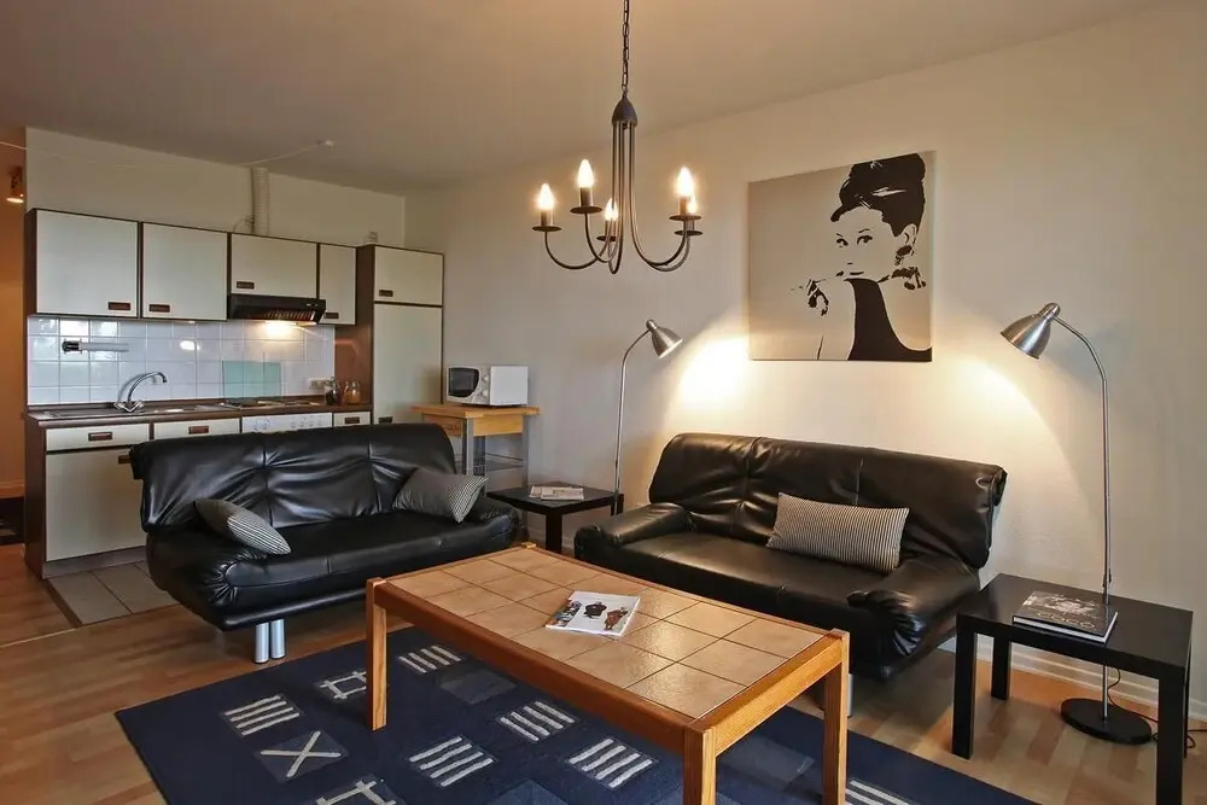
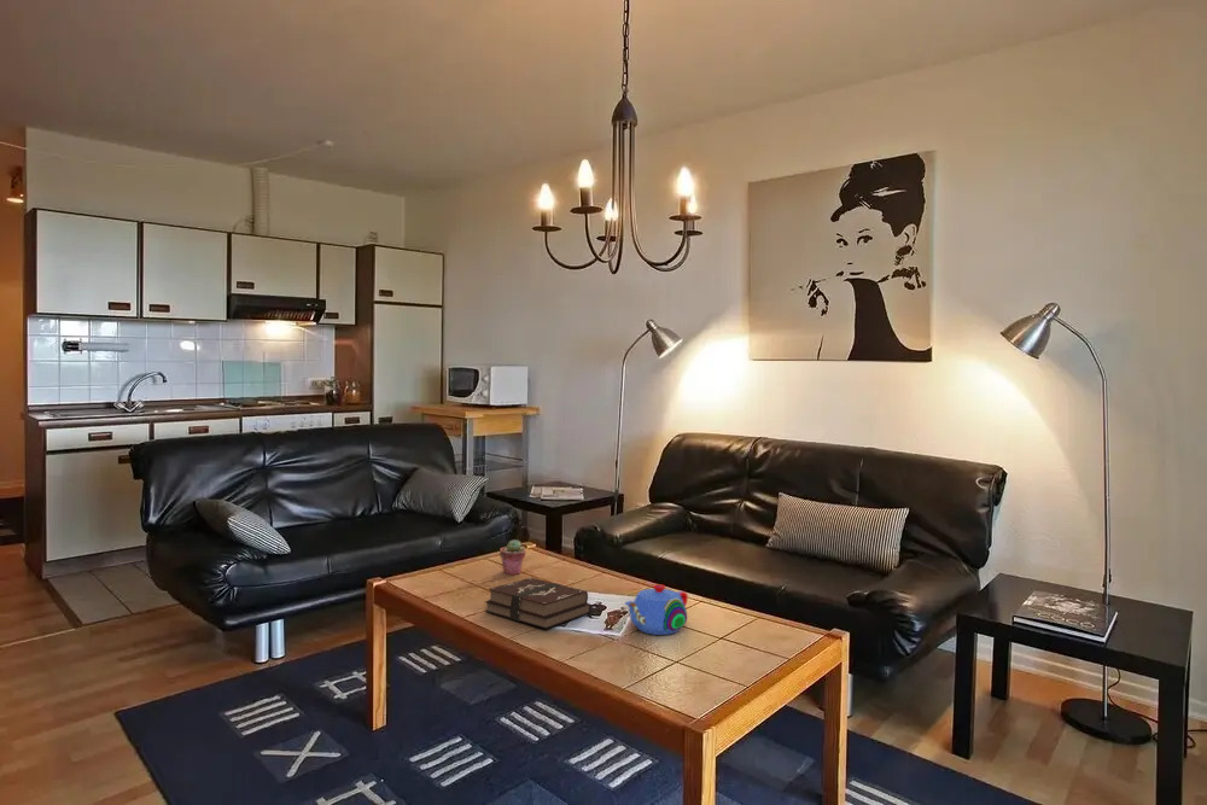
+ potted succulent [498,538,526,576]
+ hardback book [484,577,593,630]
+ teapot [624,583,689,636]
